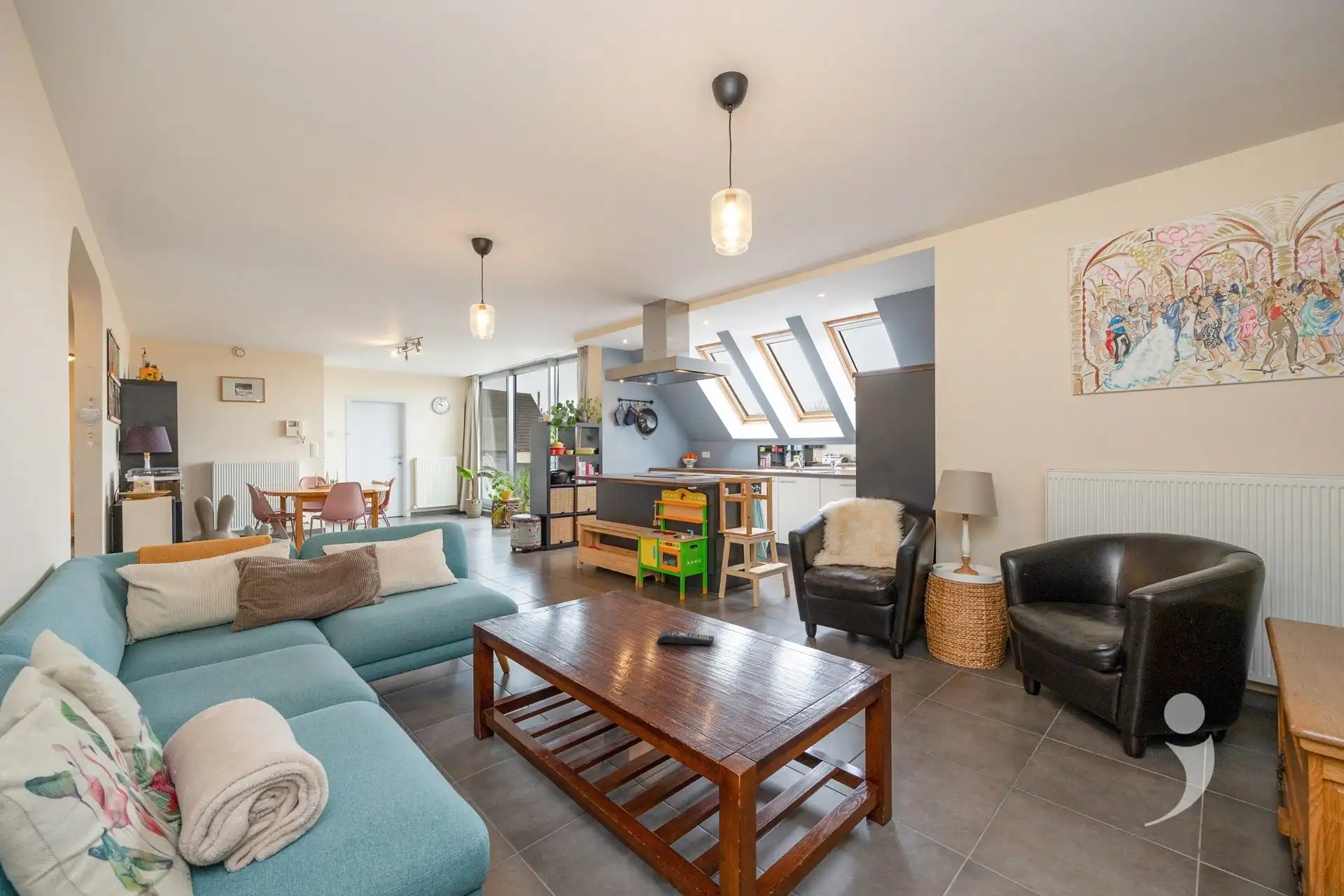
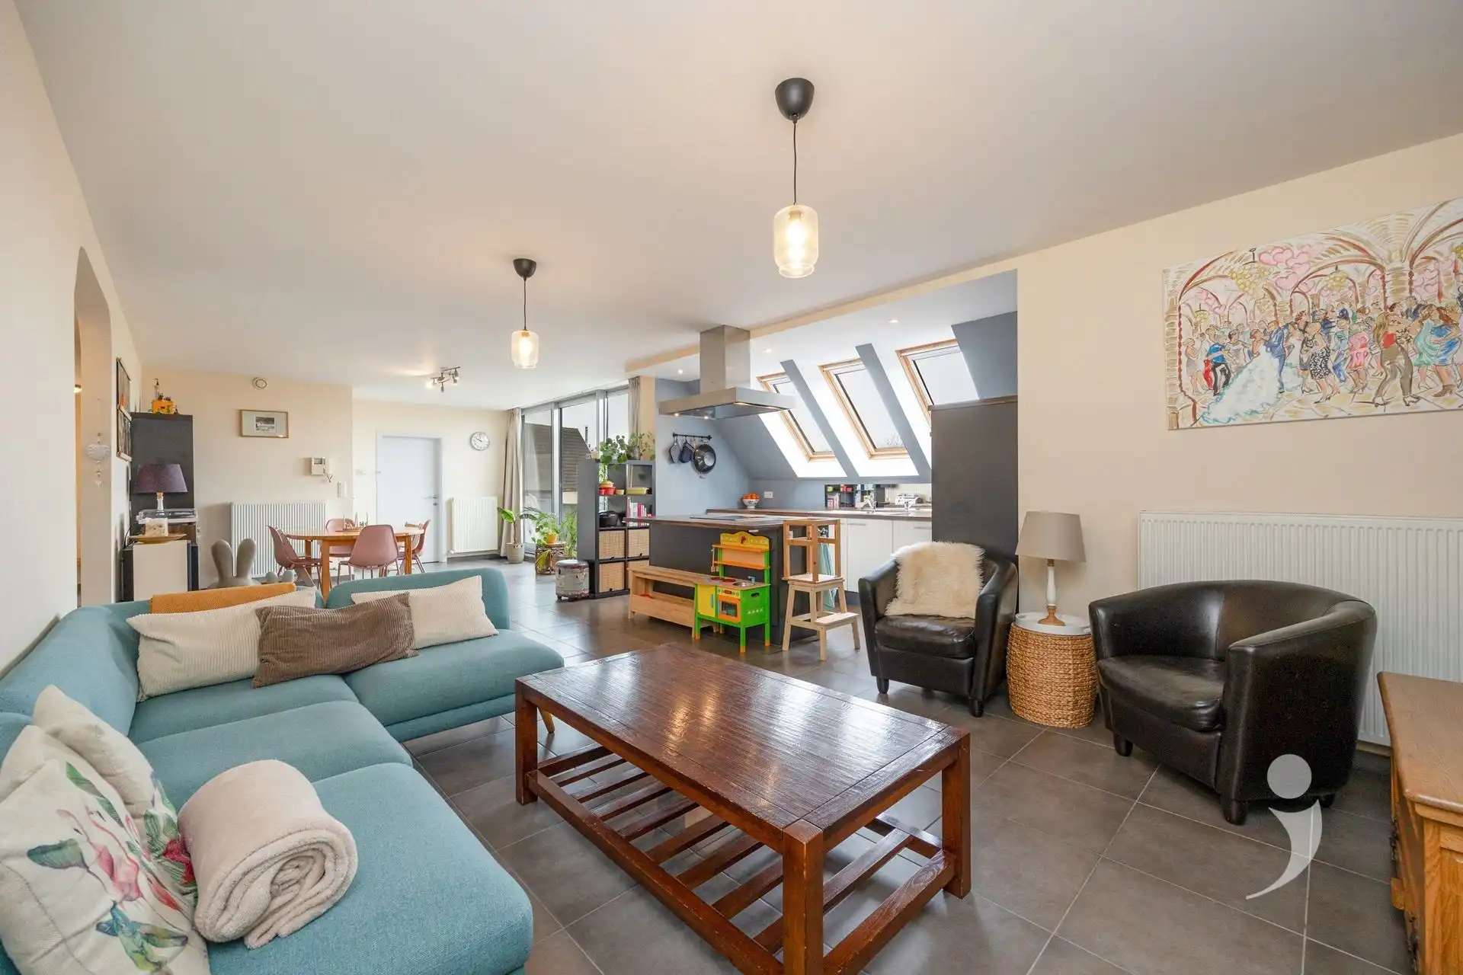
- remote control [657,630,715,646]
